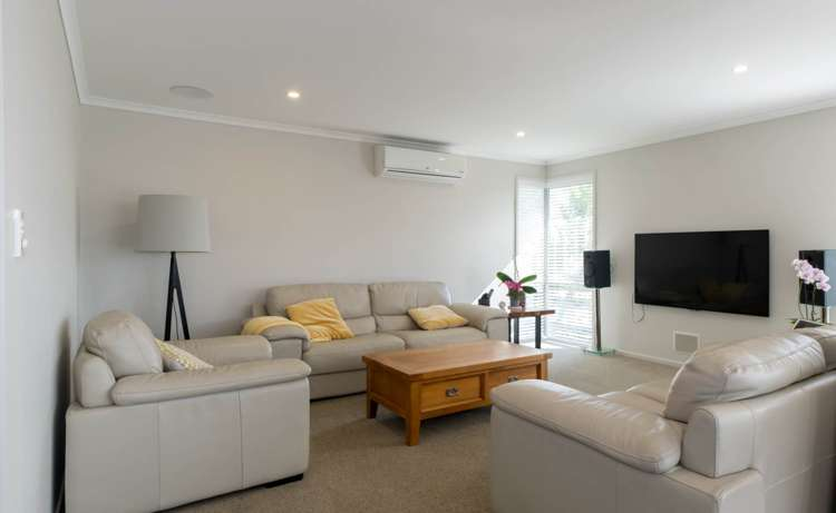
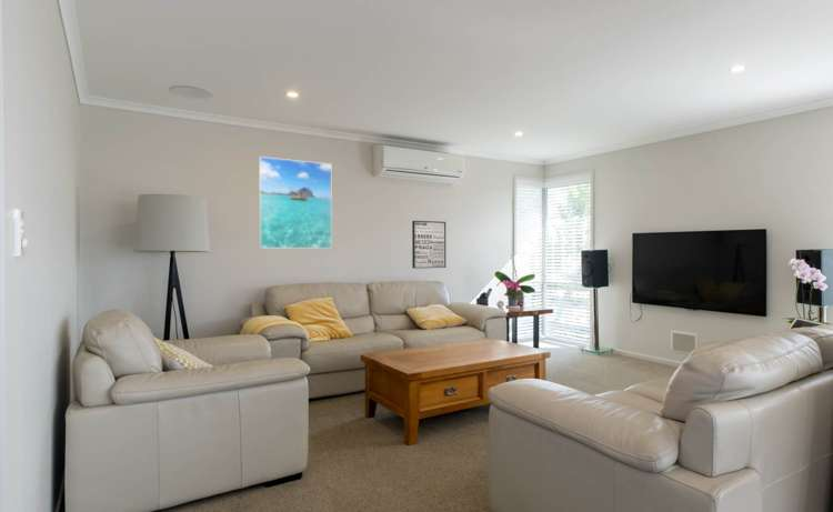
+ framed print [258,155,333,250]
+ wall art [411,220,446,270]
